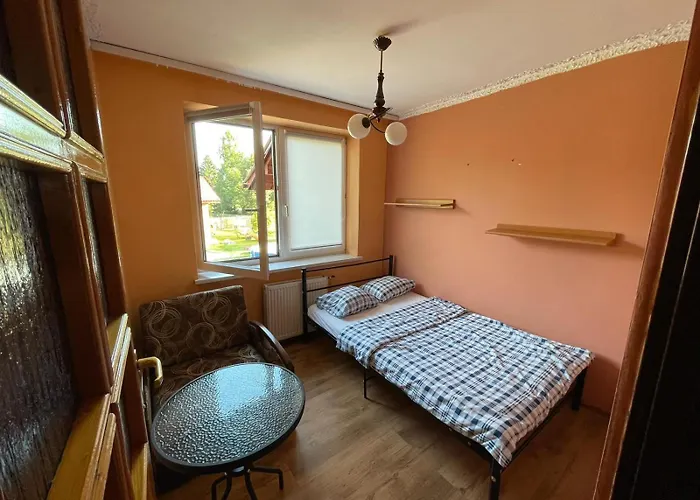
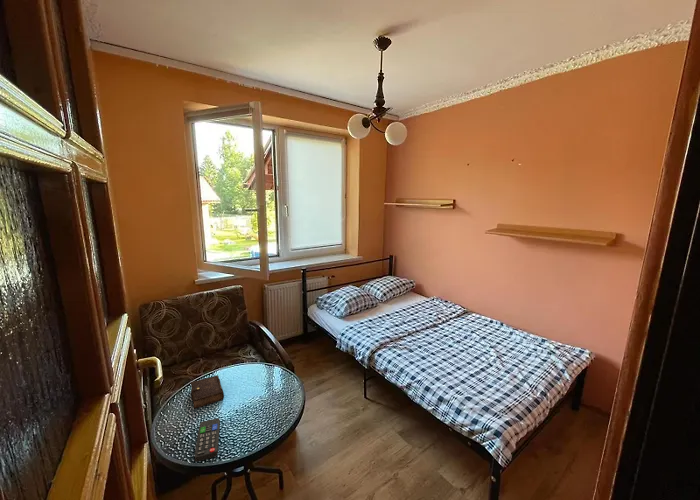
+ book [190,374,225,409]
+ remote control [194,417,221,463]
